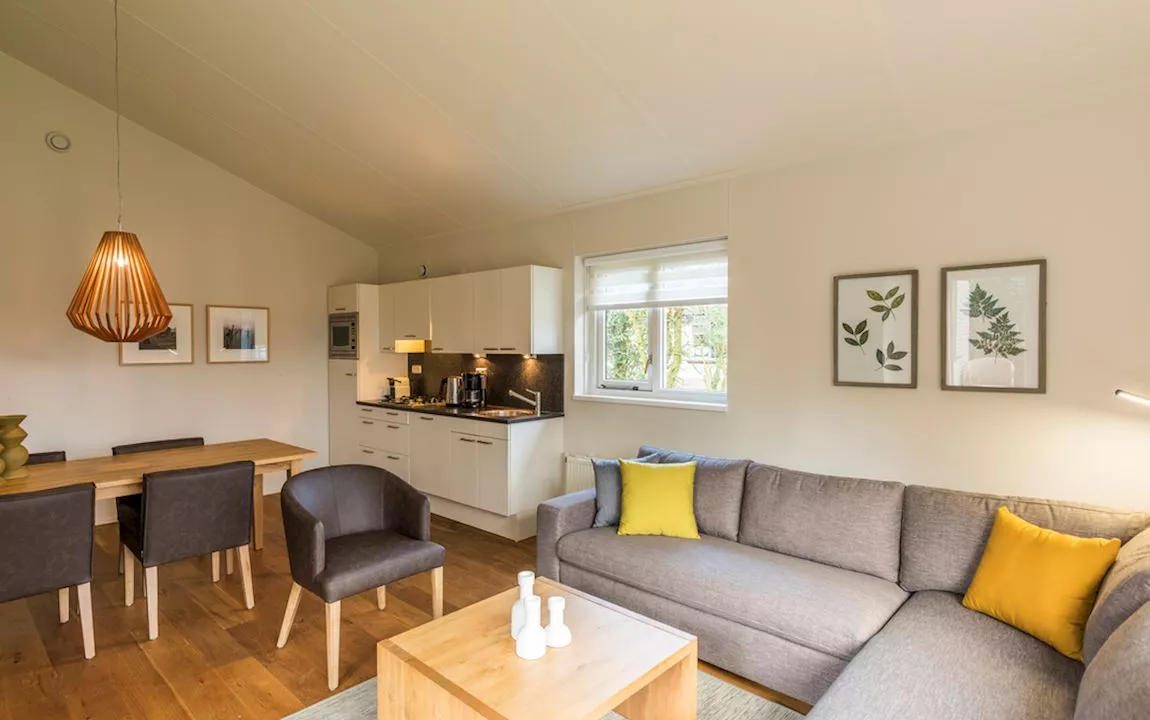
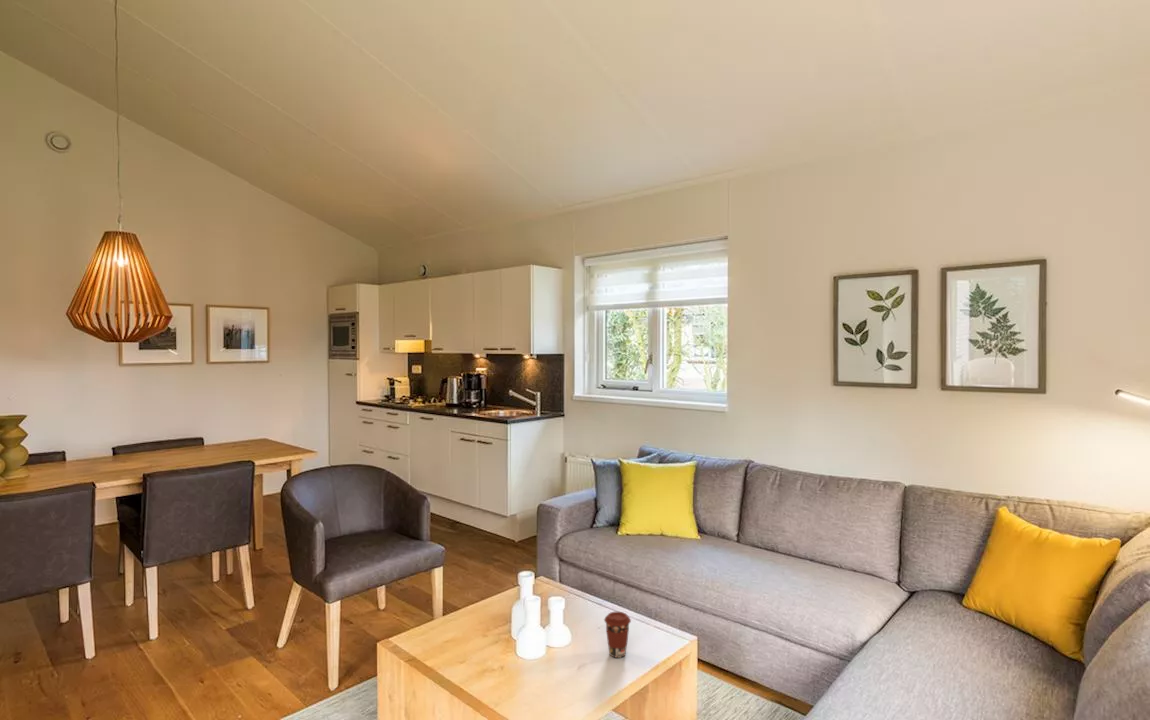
+ coffee cup [603,611,632,659]
